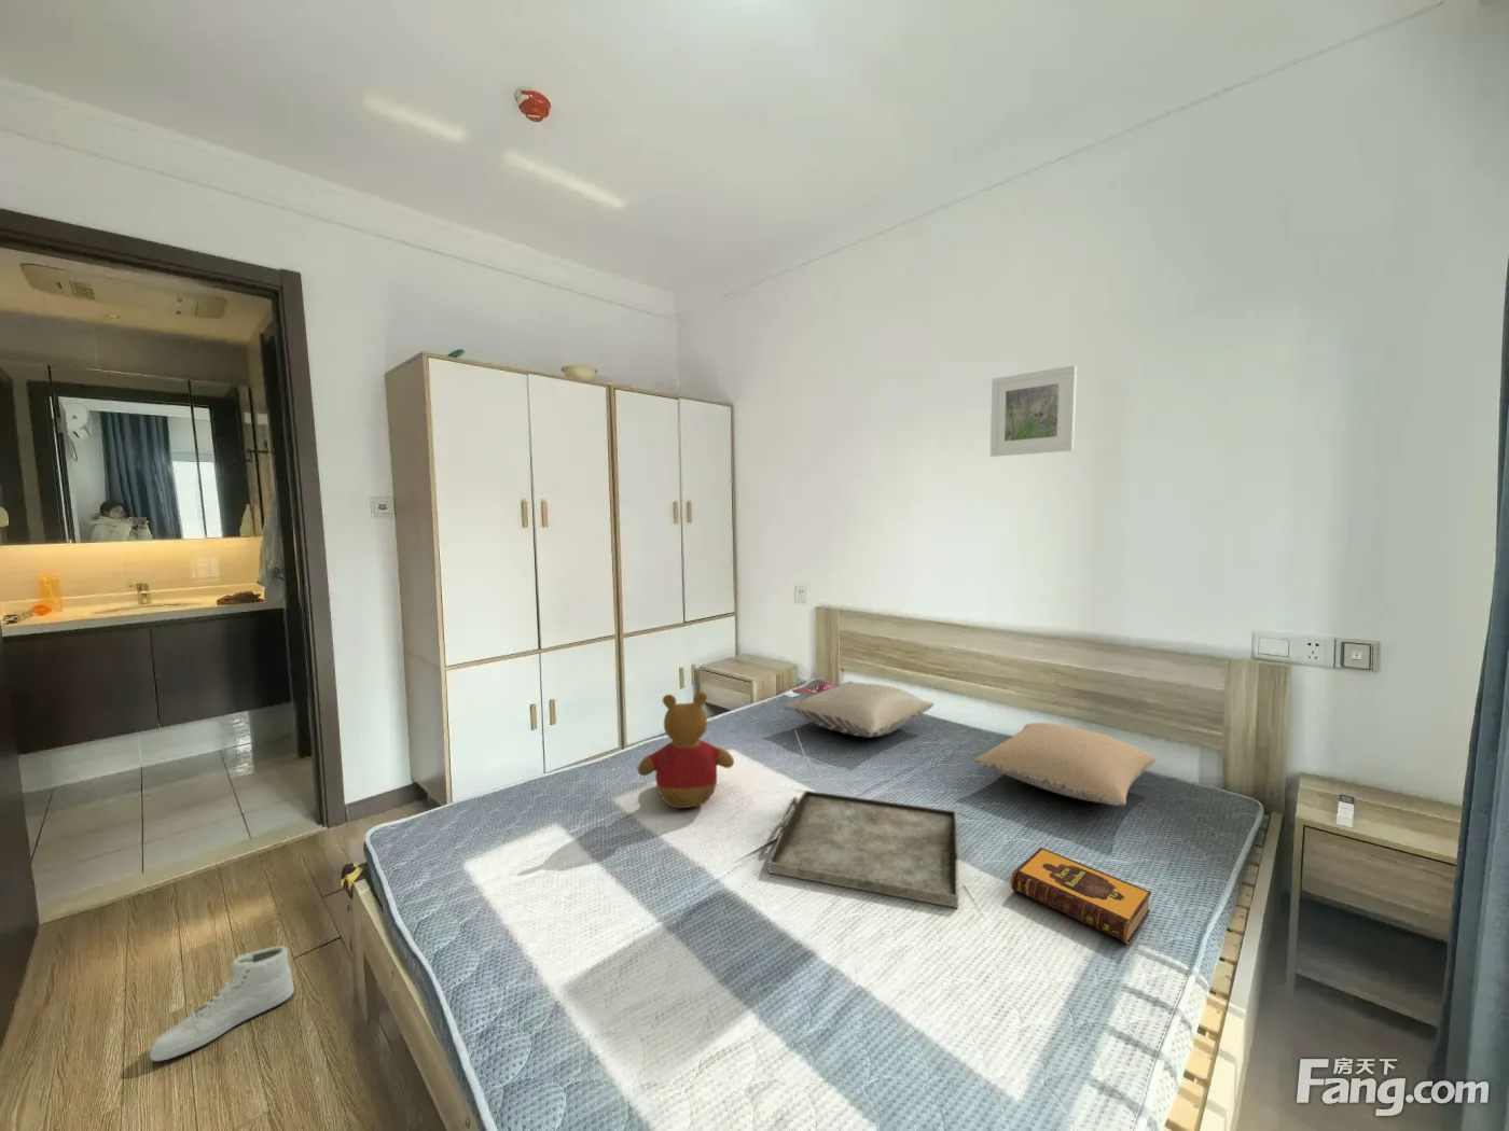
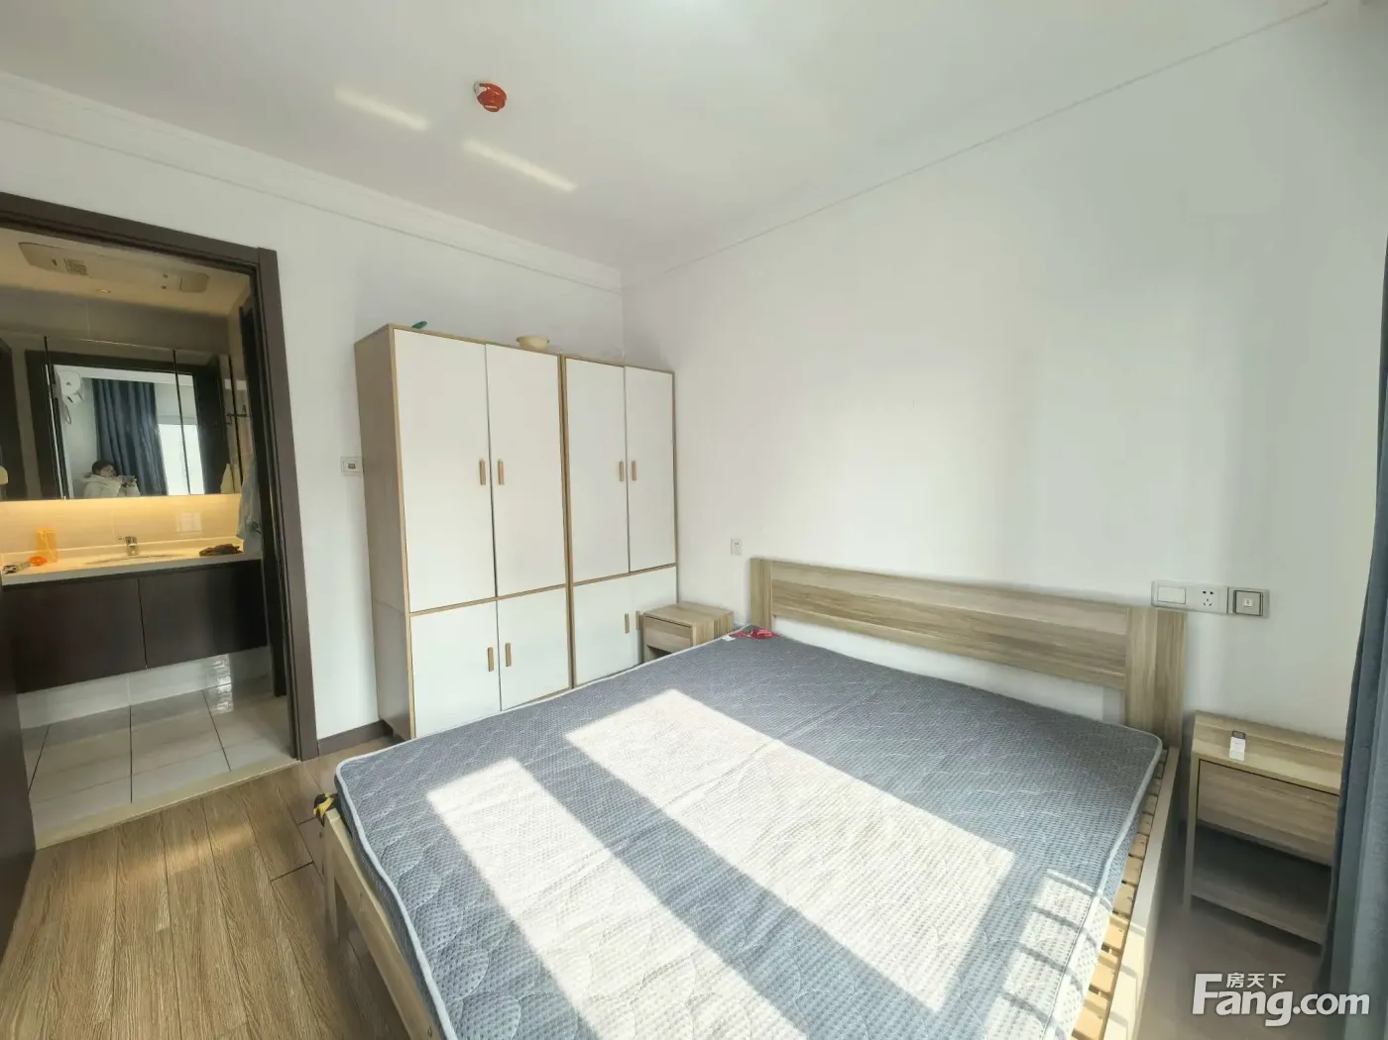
- teddy bear [636,691,735,809]
- sneaker [149,944,296,1062]
- hardback book [1010,847,1153,944]
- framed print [990,364,1078,457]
- pillow [973,721,1156,807]
- pillow [783,680,935,738]
- serving tray [768,790,959,909]
